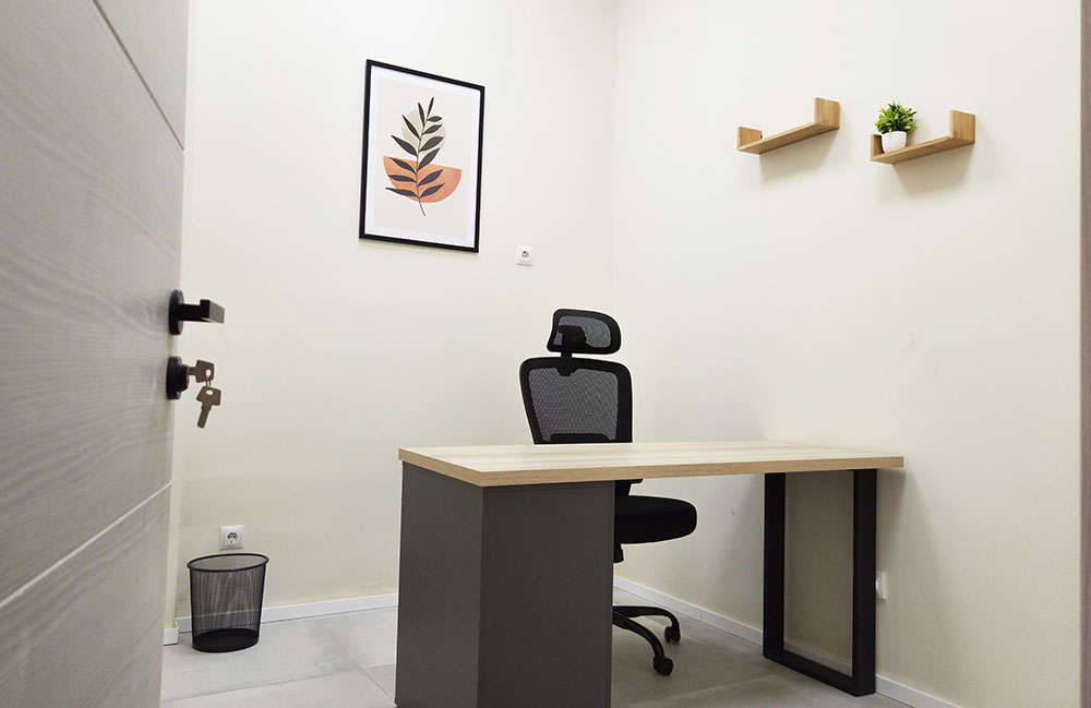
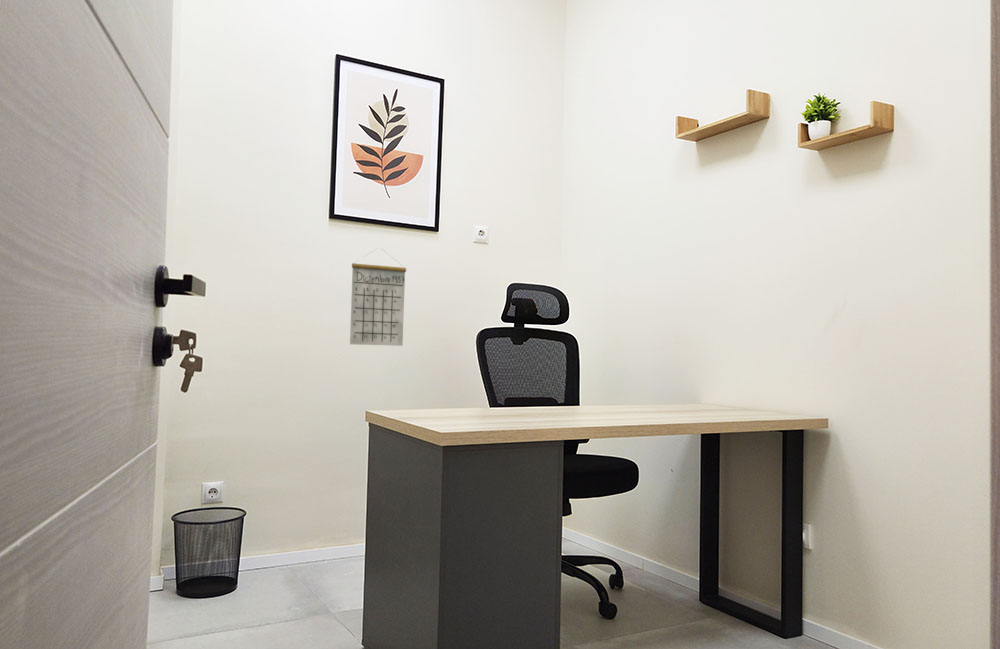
+ calendar [349,248,407,347]
